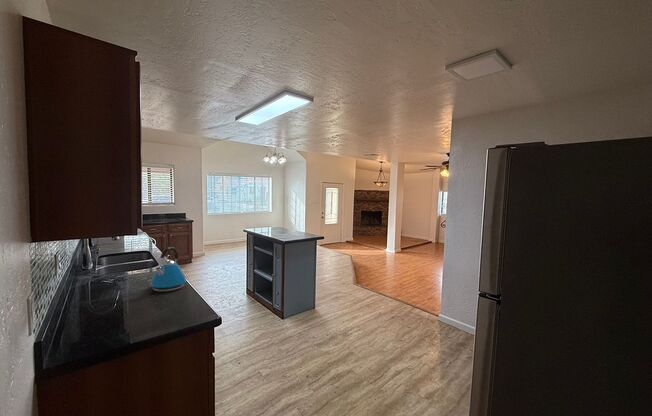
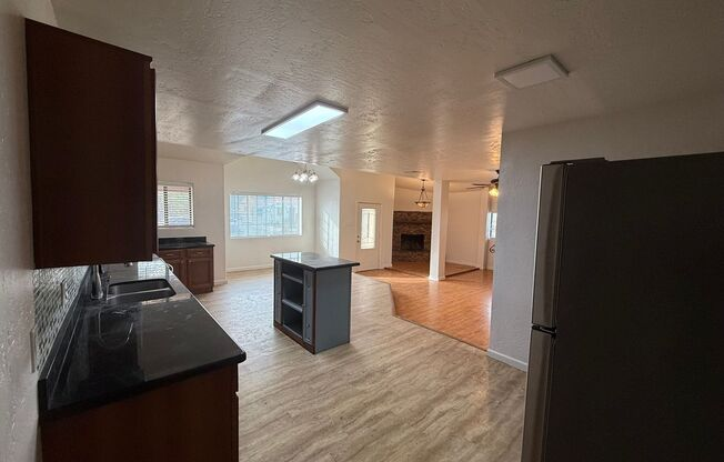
- kettle [149,246,187,292]
